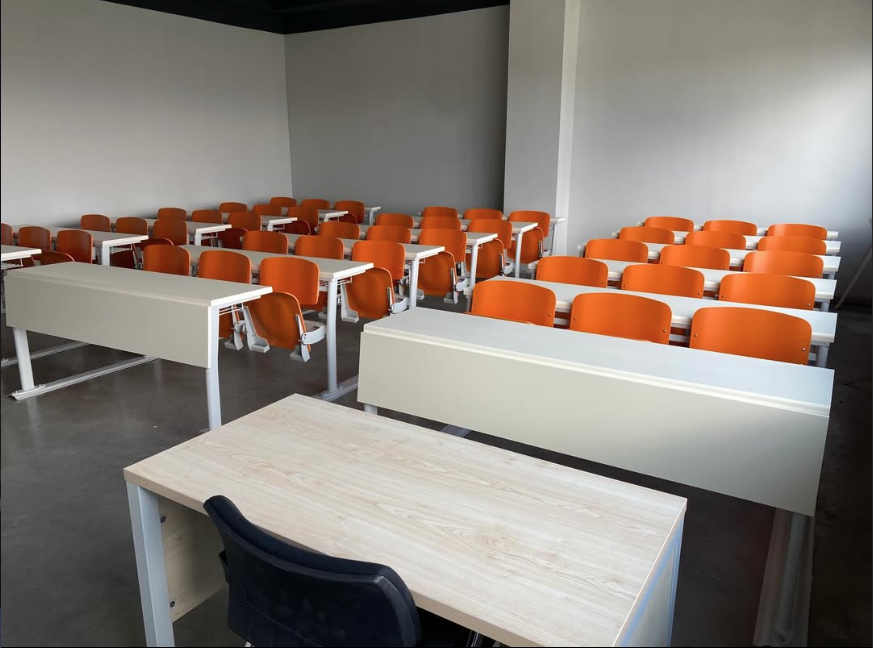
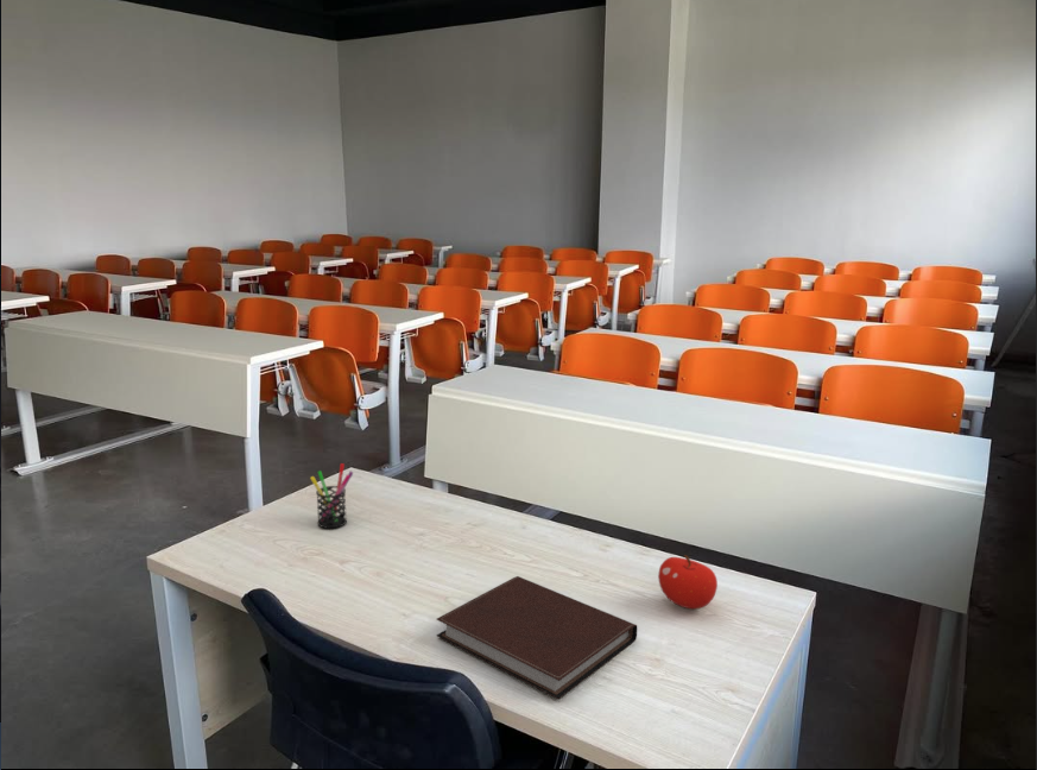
+ pen holder [309,462,354,530]
+ fruit [657,554,719,610]
+ notebook [436,575,638,700]
